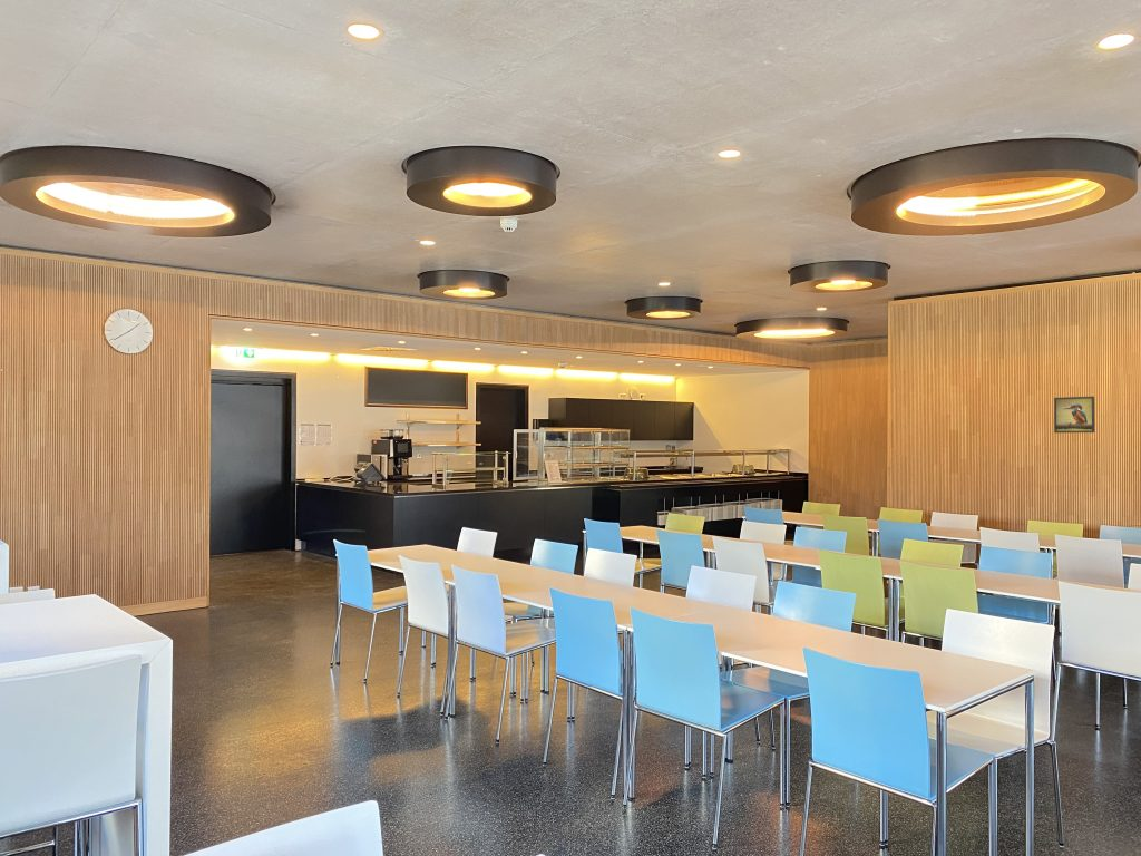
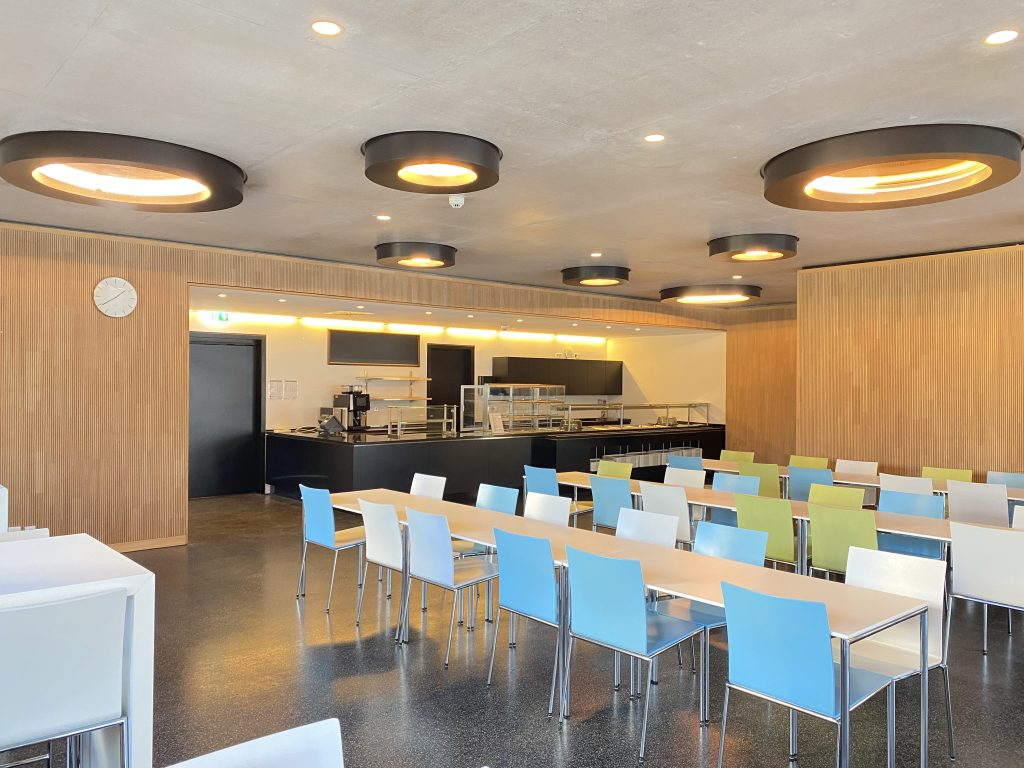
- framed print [1053,396,1095,434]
